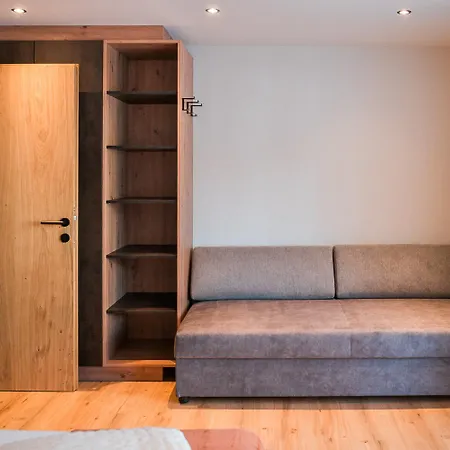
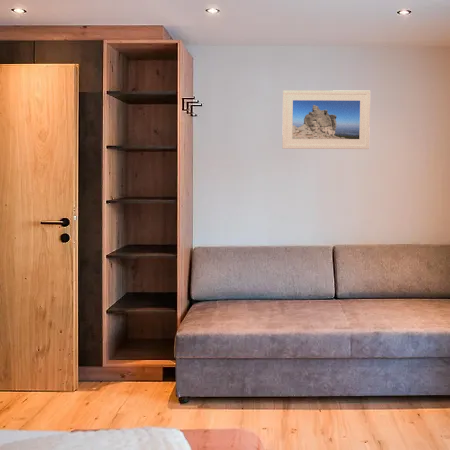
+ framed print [281,89,371,150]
